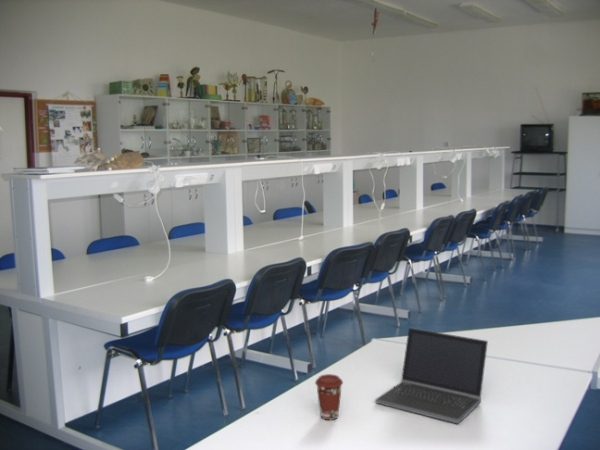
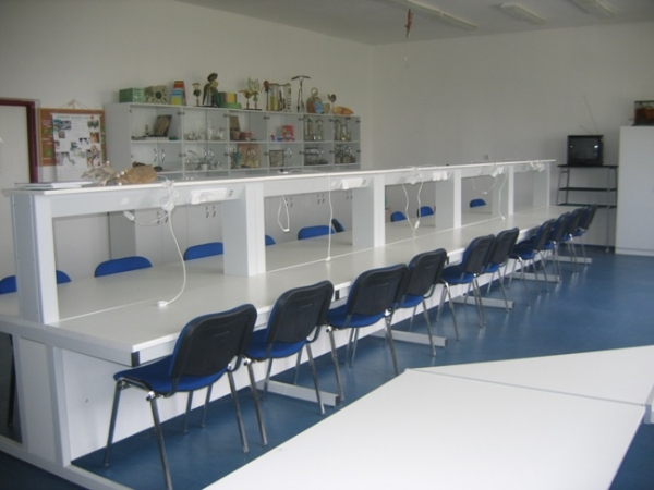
- coffee cup [314,373,344,421]
- laptop computer [374,327,489,425]
